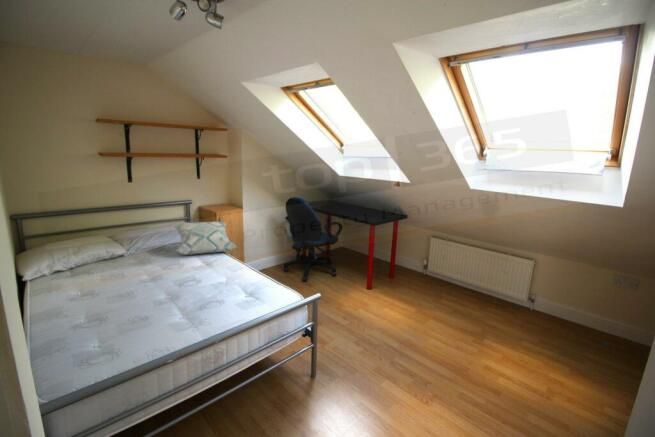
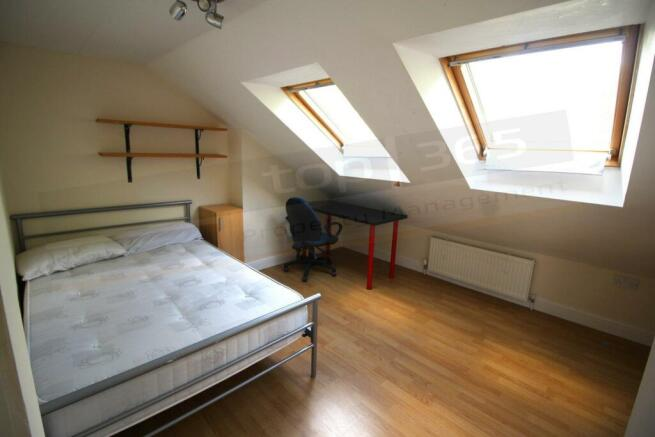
- decorative pillow [173,221,237,256]
